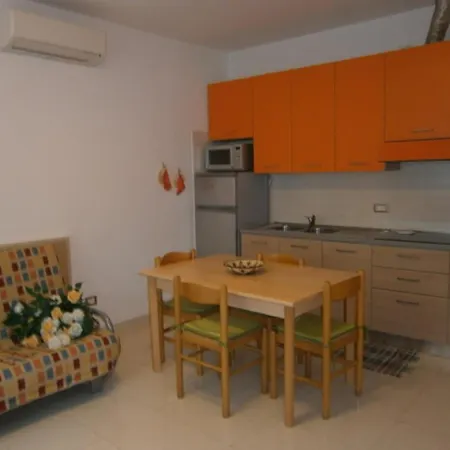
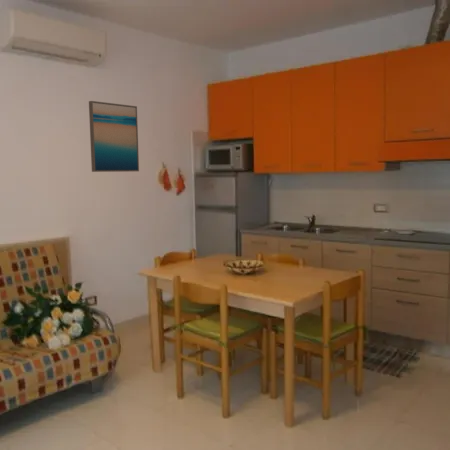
+ wall art [88,100,140,173]
